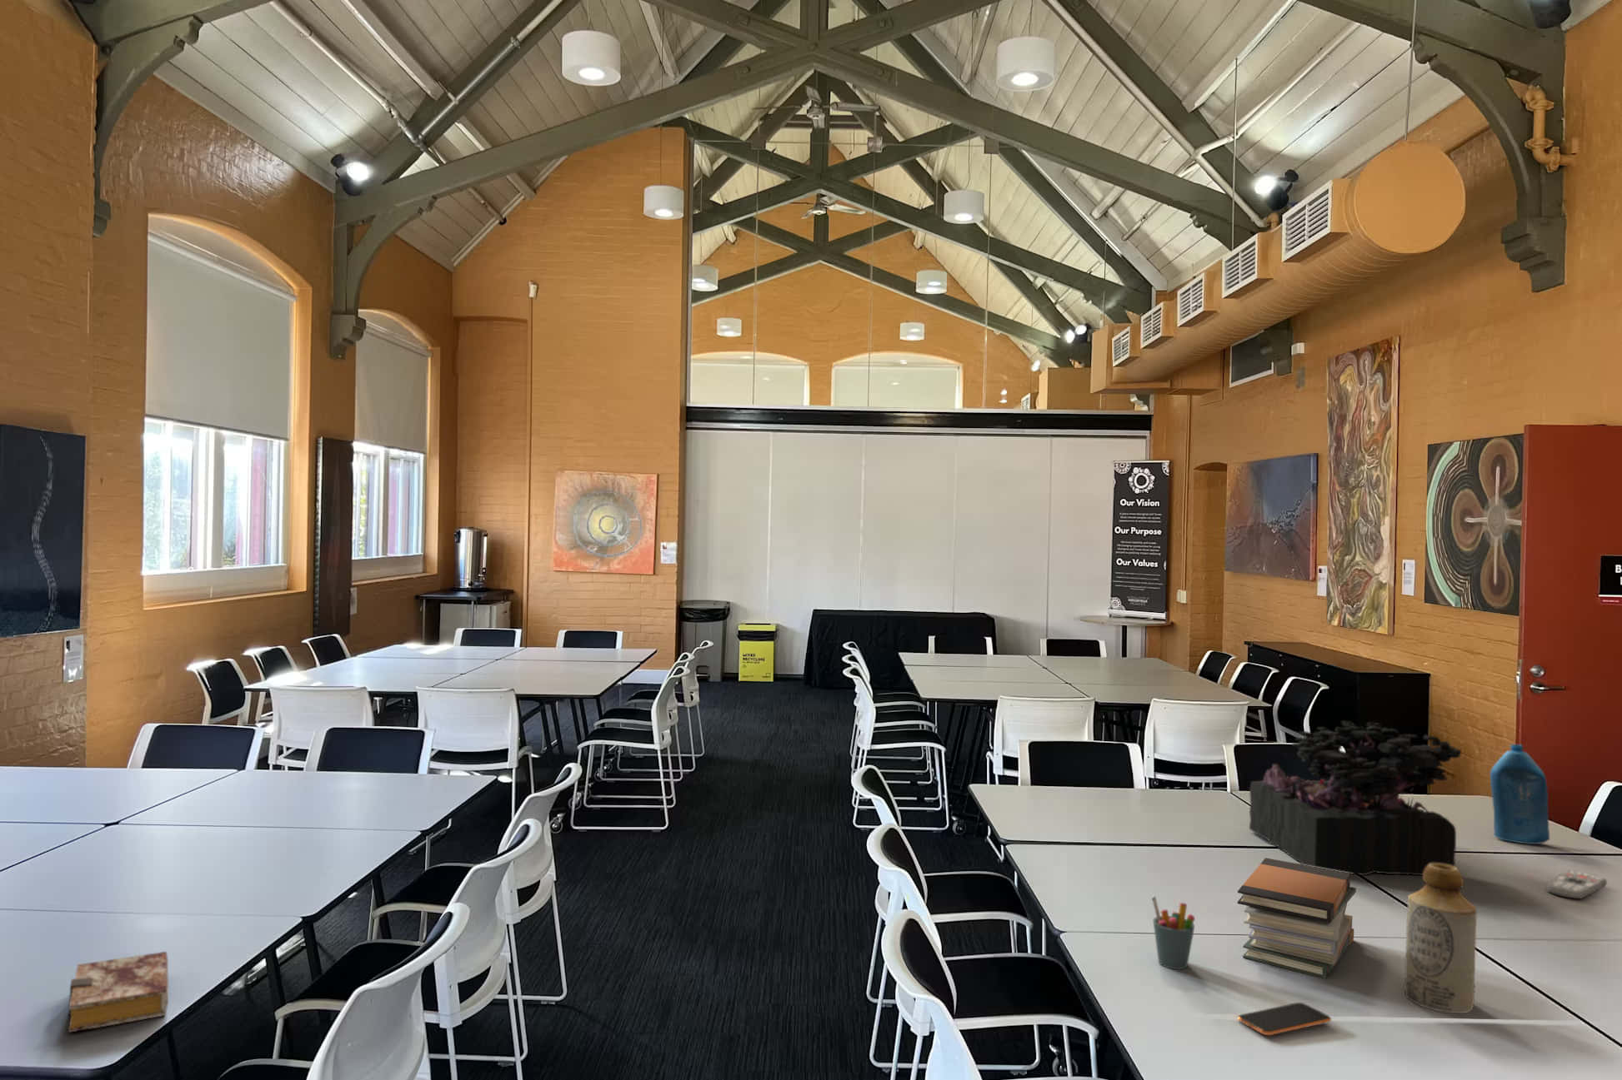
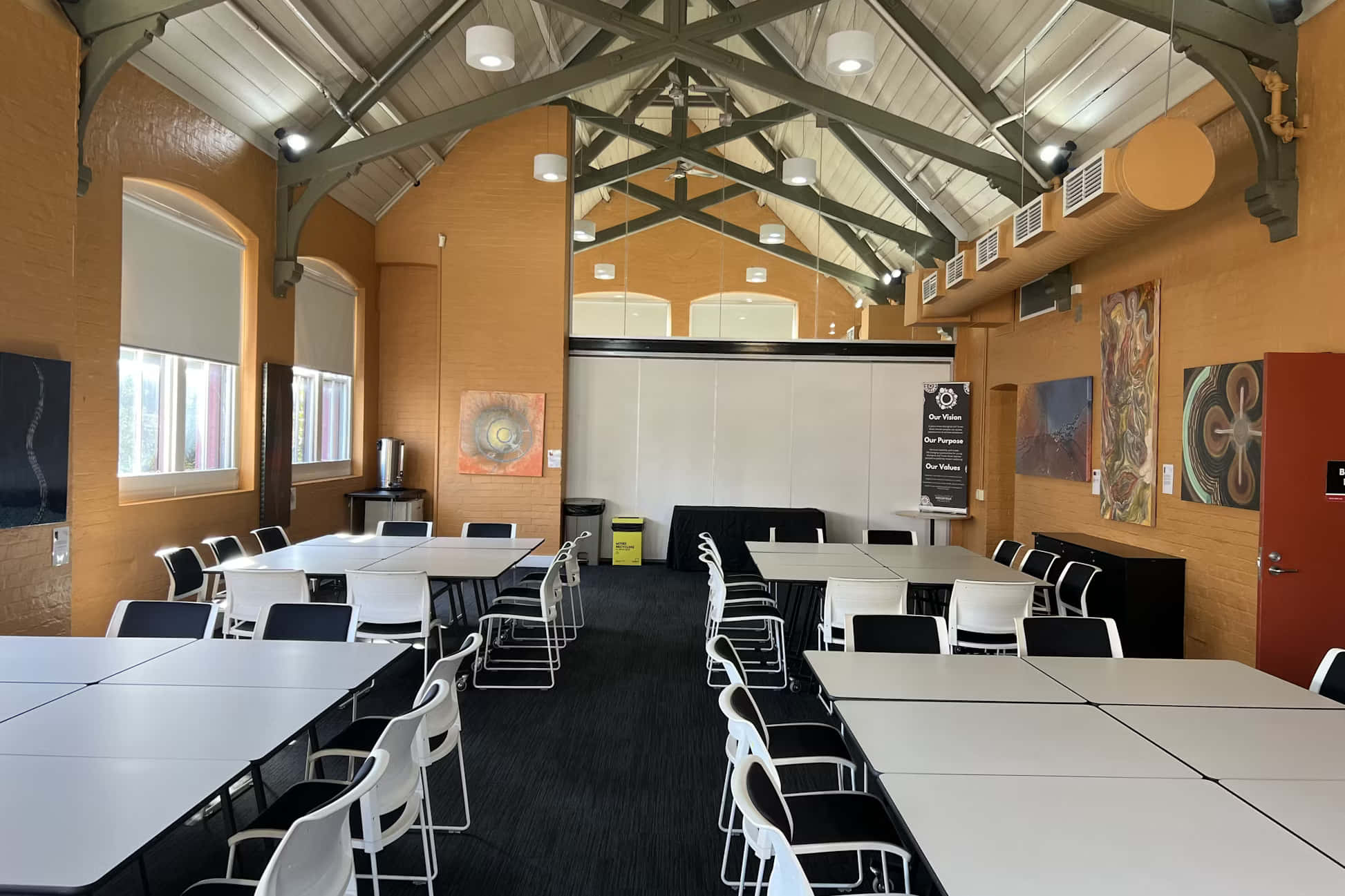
- book stack [1237,857,1357,979]
- pen holder [1150,896,1196,970]
- plant [1248,721,1462,876]
- bottle [1489,744,1551,845]
- book [68,951,169,1033]
- bottle [1404,863,1477,1014]
- remote control [1545,869,1608,900]
- smartphone [1237,1002,1331,1037]
